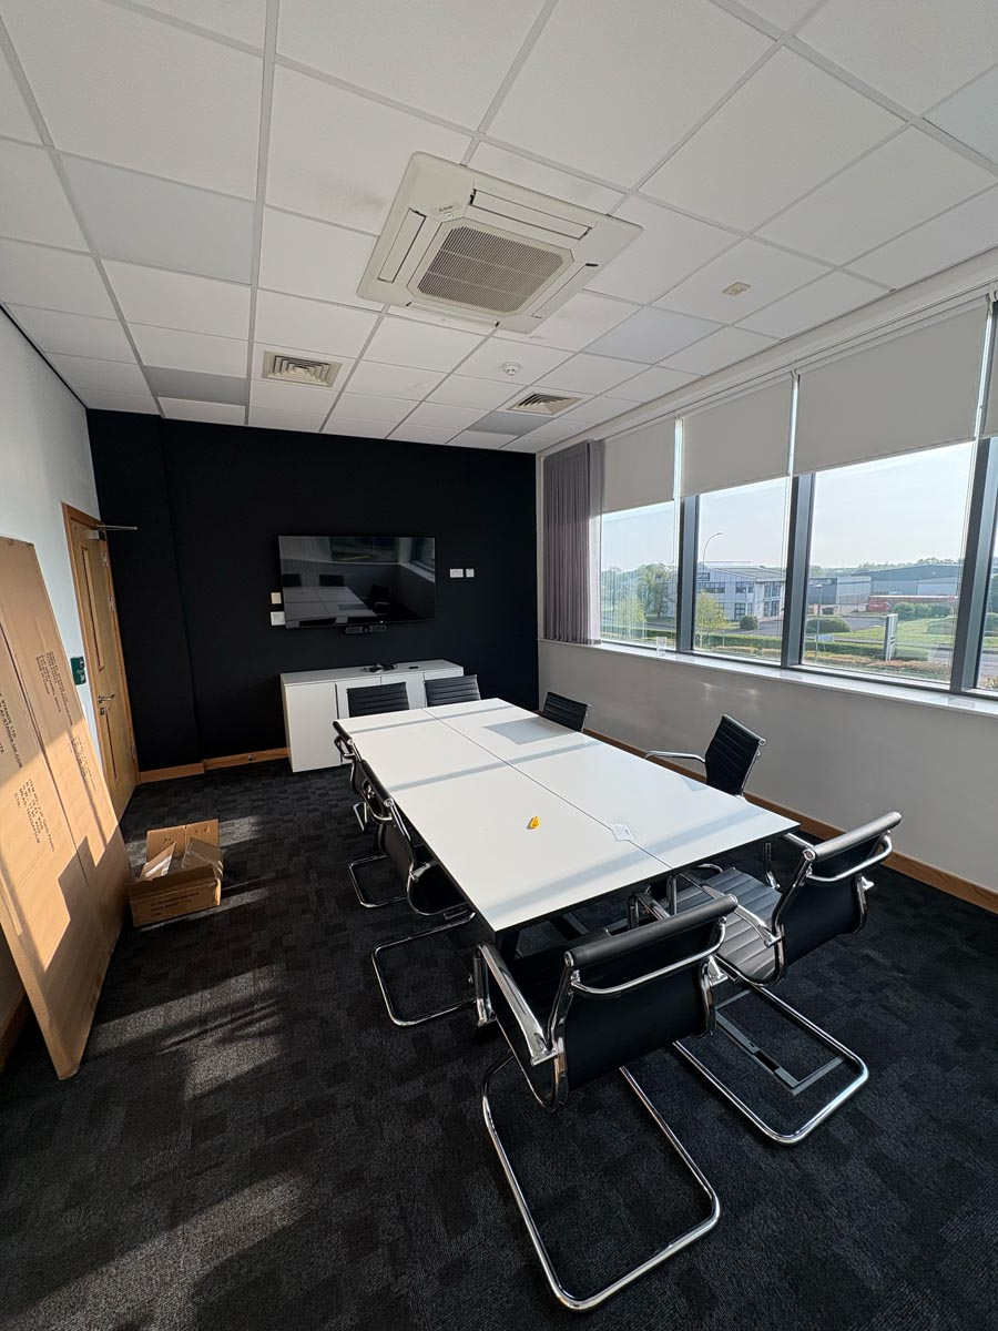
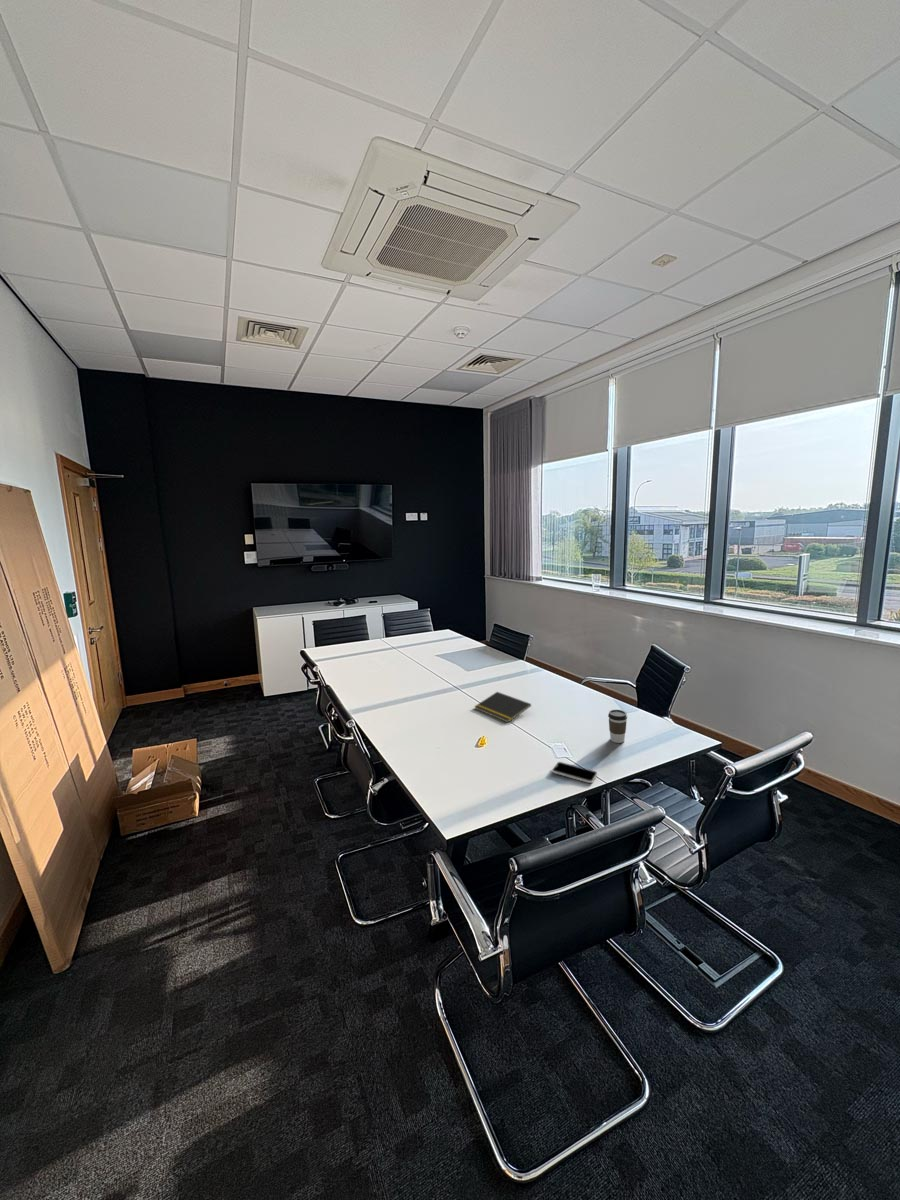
+ notepad [473,691,532,724]
+ smartphone [551,761,598,784]
+ coffee cup [607,709,628,744]
